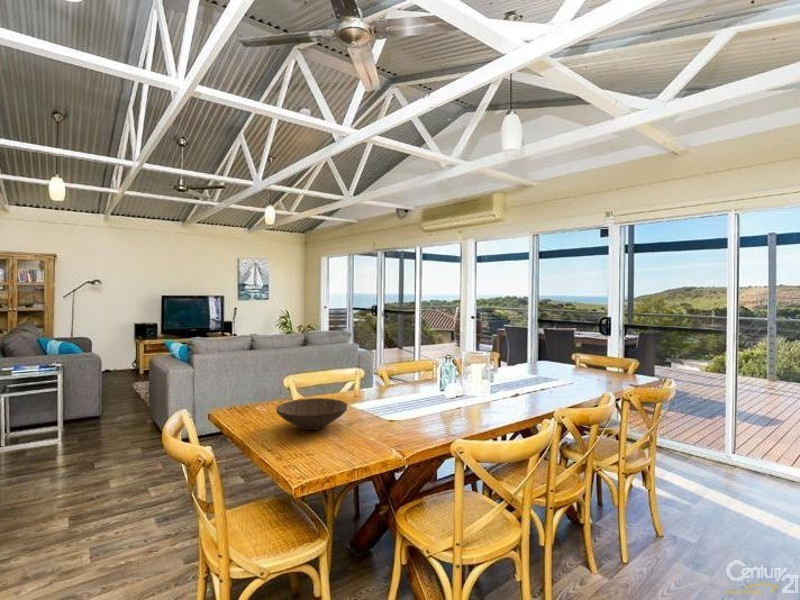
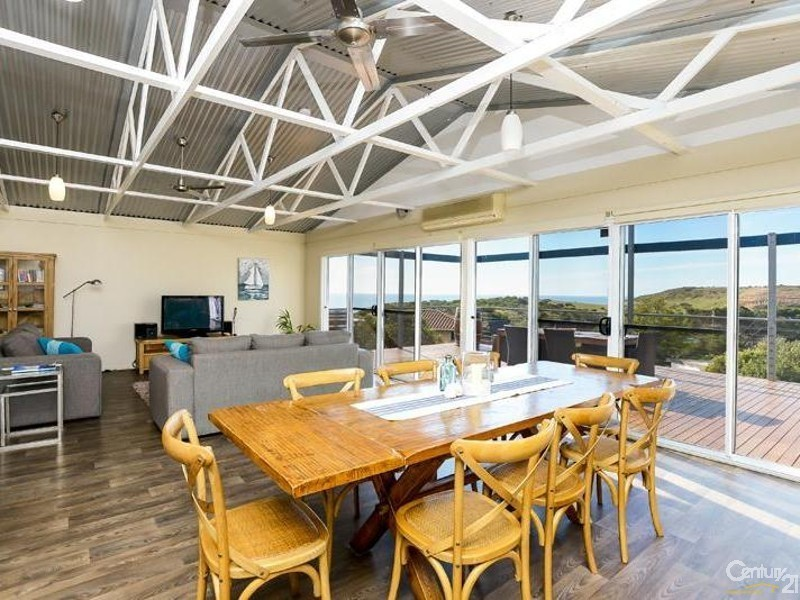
- wooden bowl [275,397,348,431]
